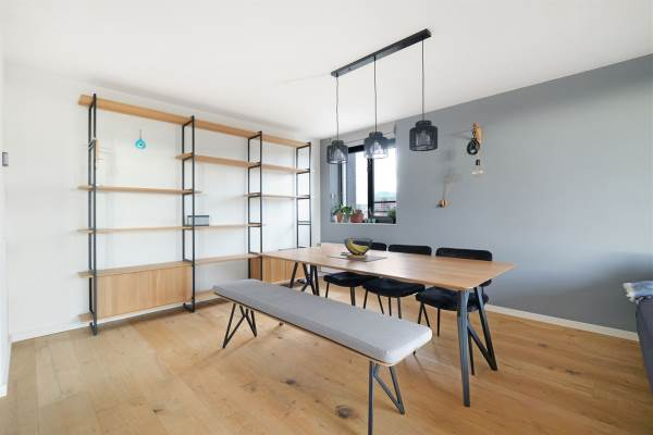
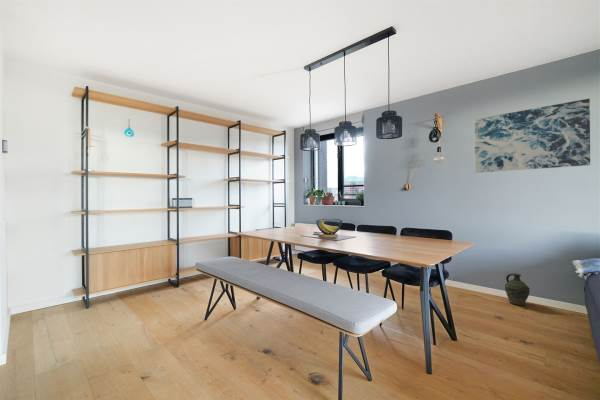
+ wall art [474,98,591,174]
+ ceramic jug [504,272,531,306]
